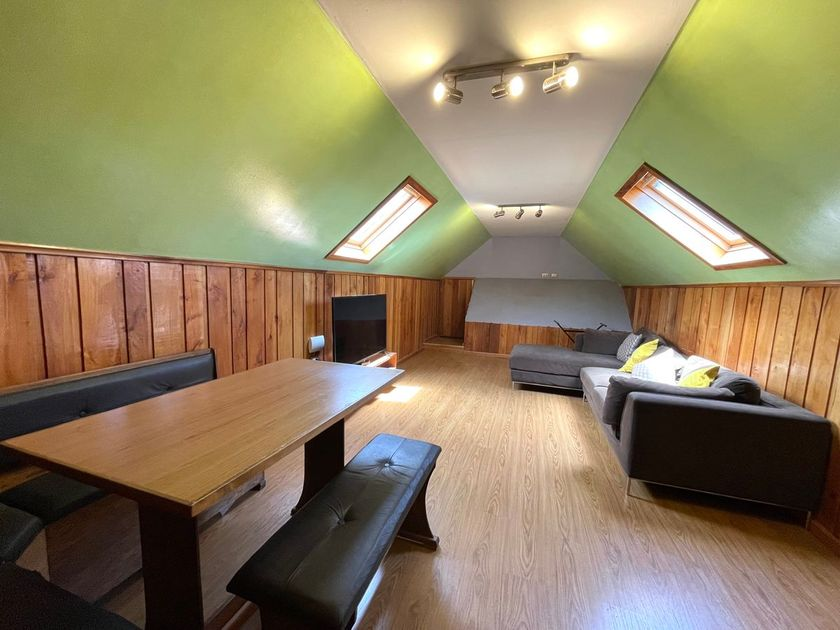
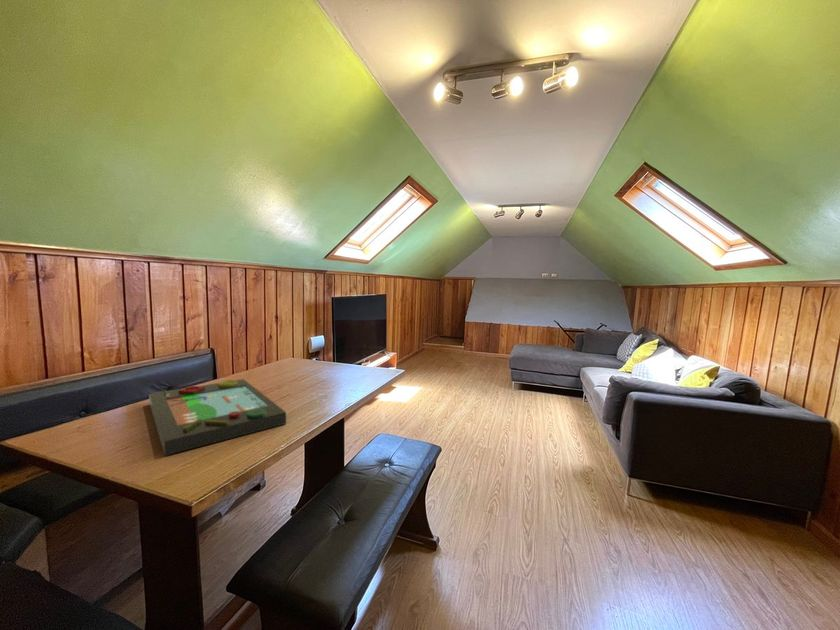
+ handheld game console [148,378,287,457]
